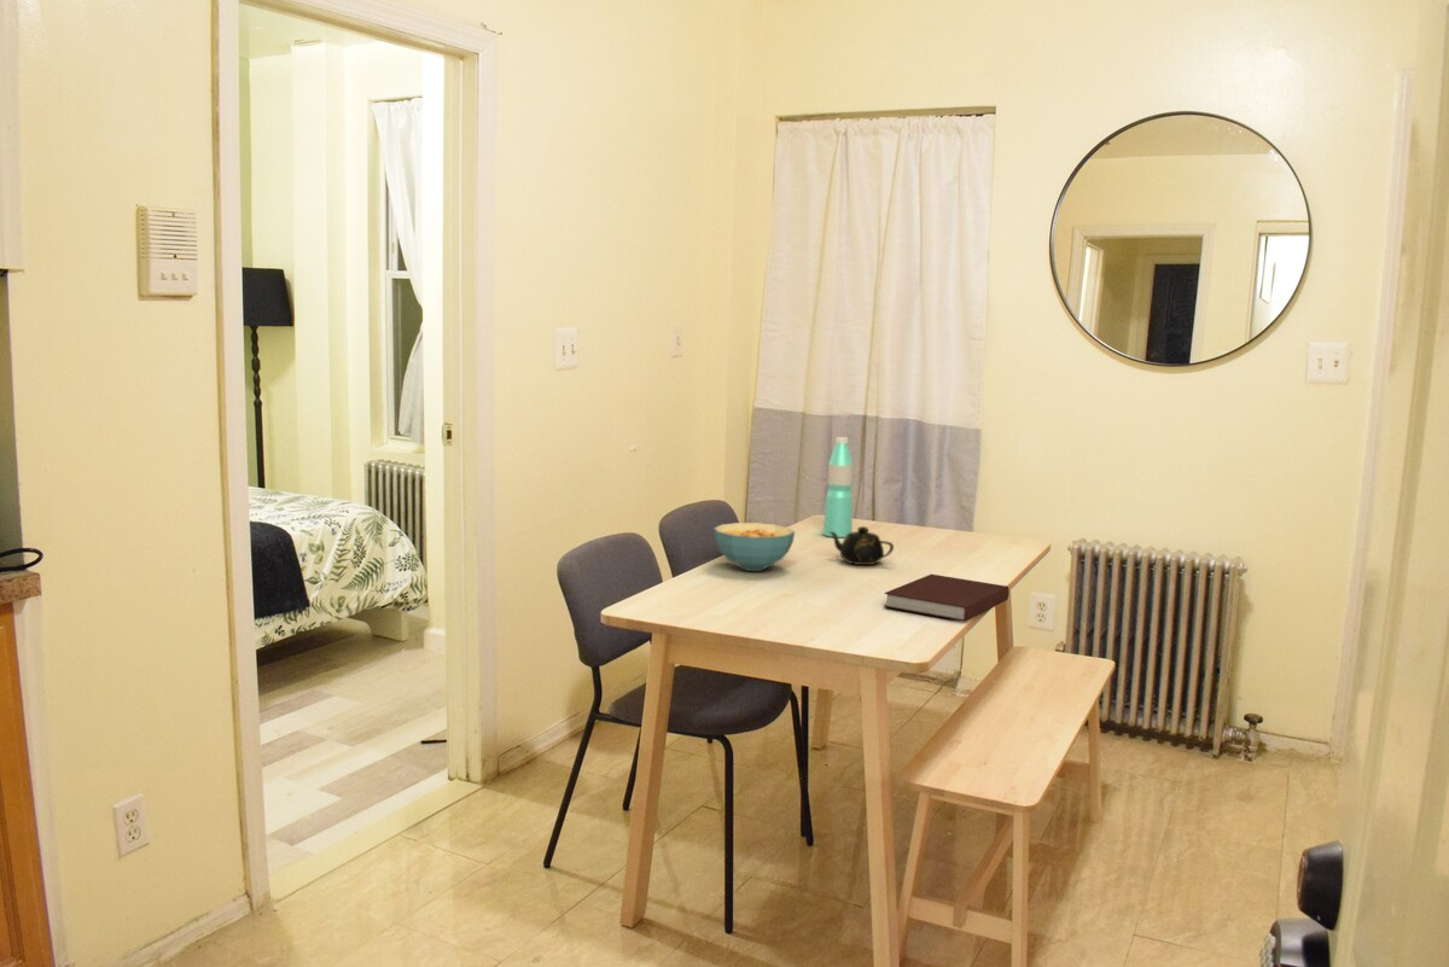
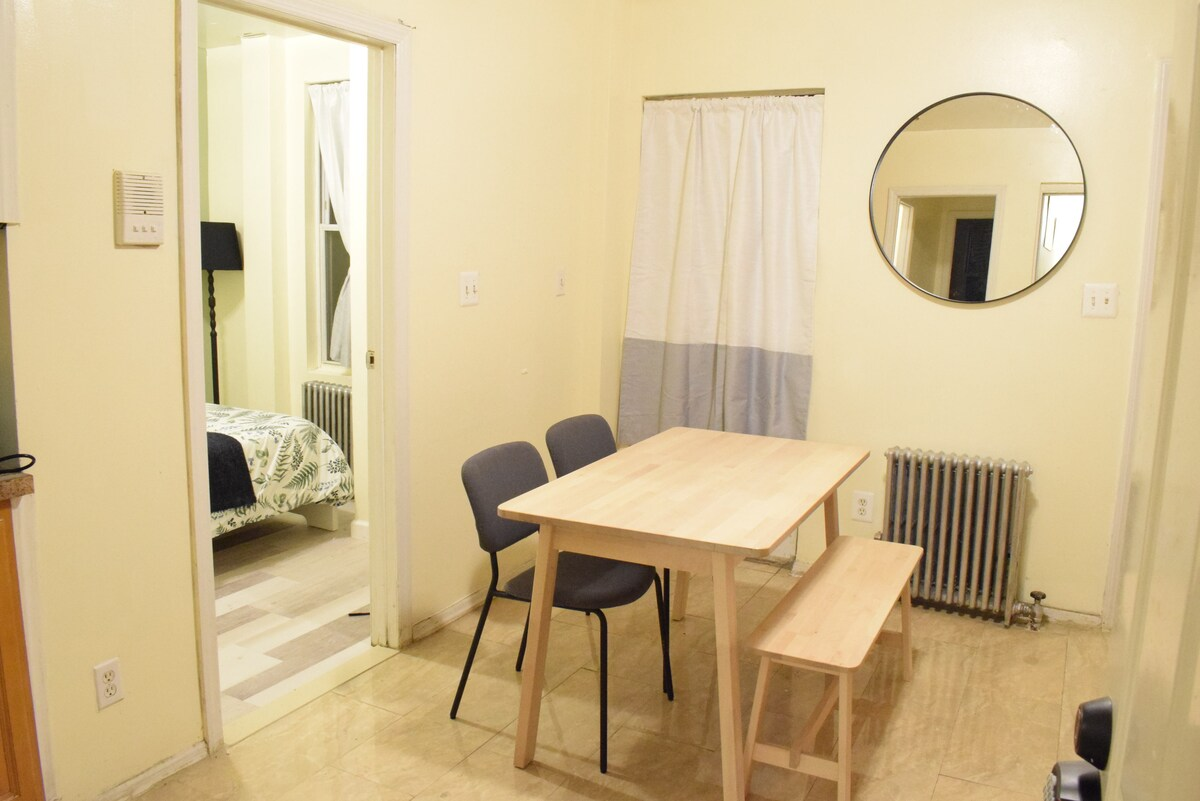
- notebook [883,573,1011,623]
- water bottle [822,436,854,538]
- teapot [828,525,895,566]
- cereal bowl [712,522,796,572]
